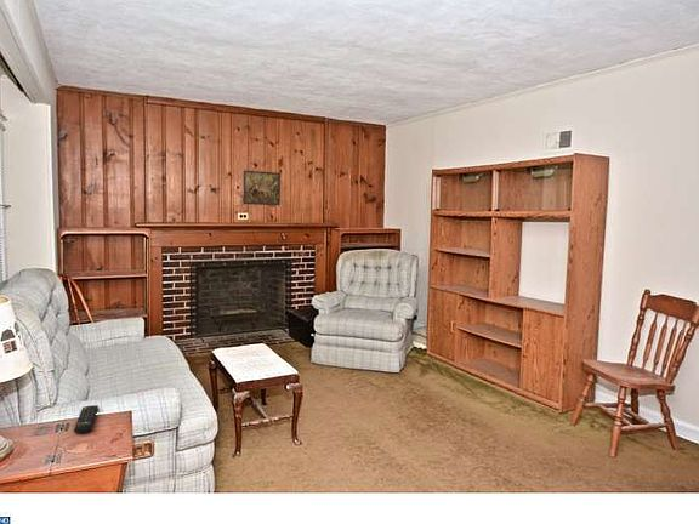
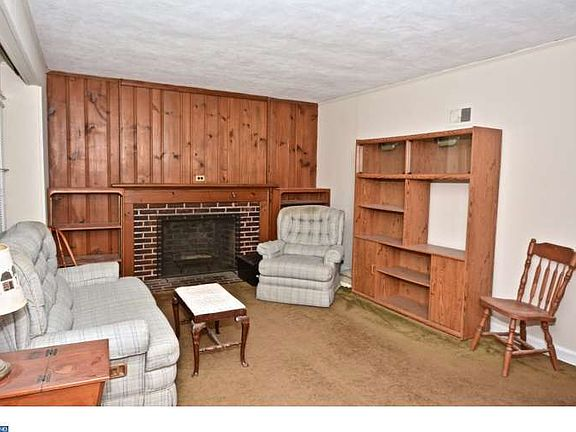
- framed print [243,170,282,206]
- remote control [73,404,100,434]
